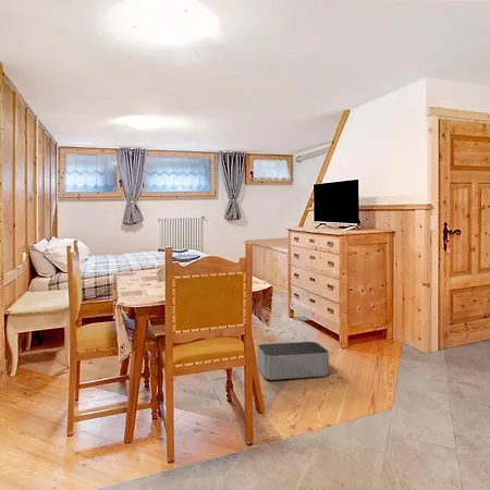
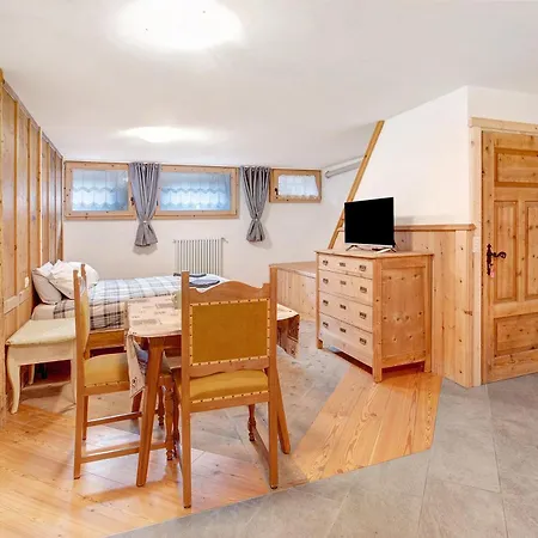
- storage bin [257,341,330,381]
